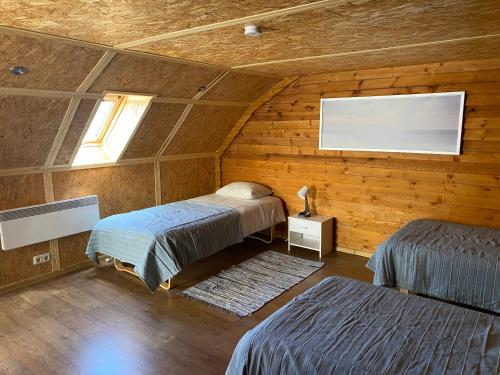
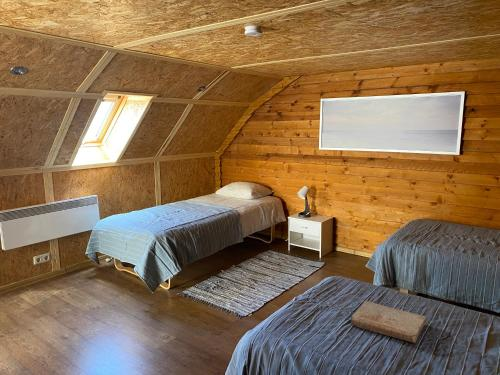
+ book [350,300,427,344]
